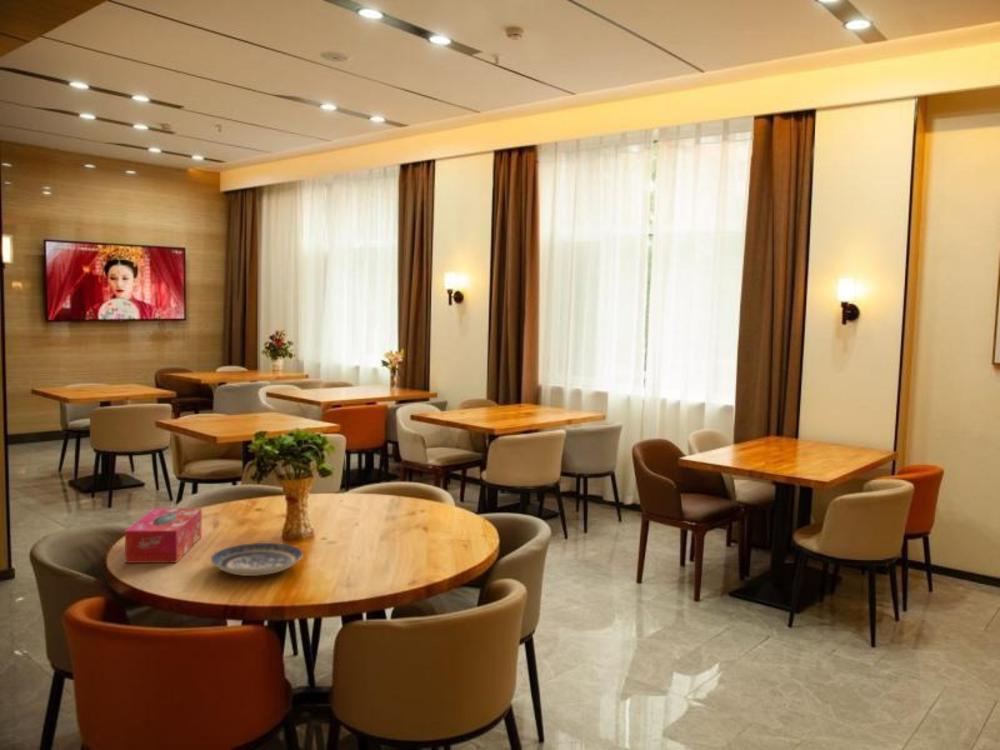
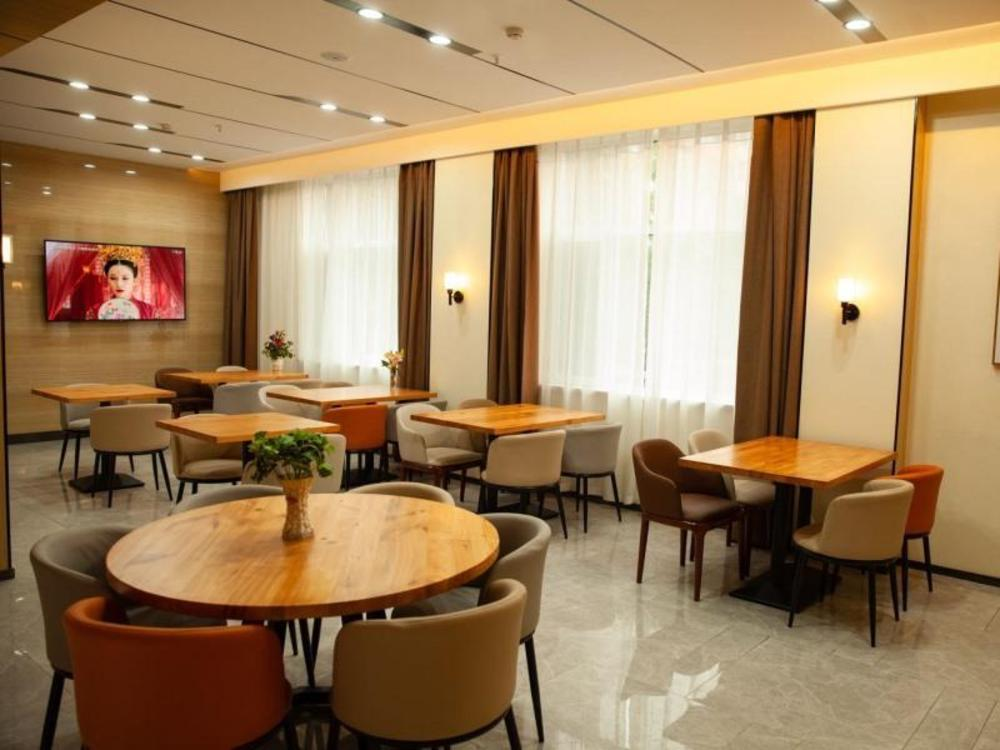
- tissue box [124,507,203,564]
- plate [210,542,304,577]
